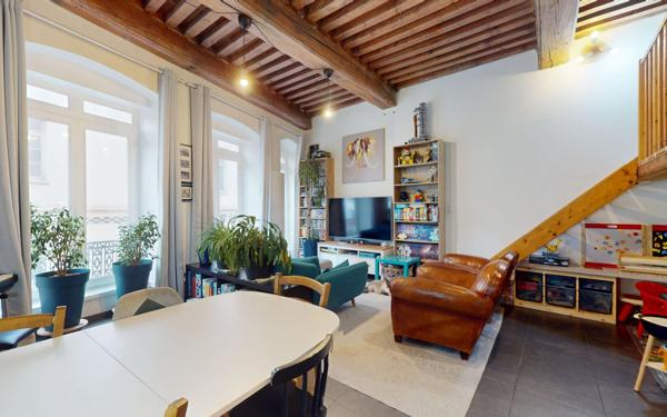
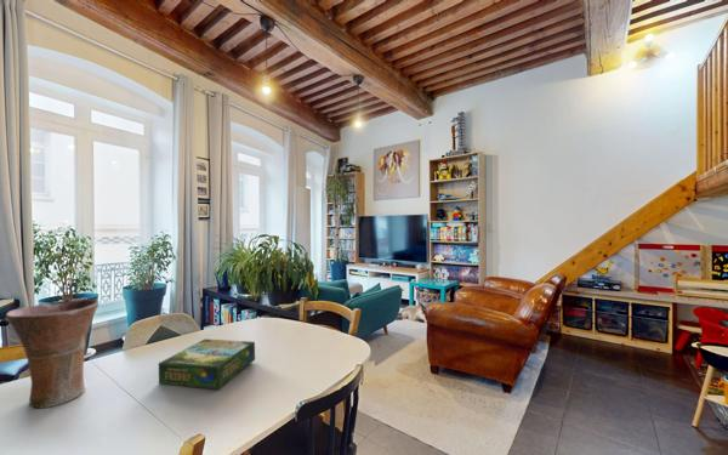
+ board game [158,339,256,391]
+ vase [5,298,101,409]
